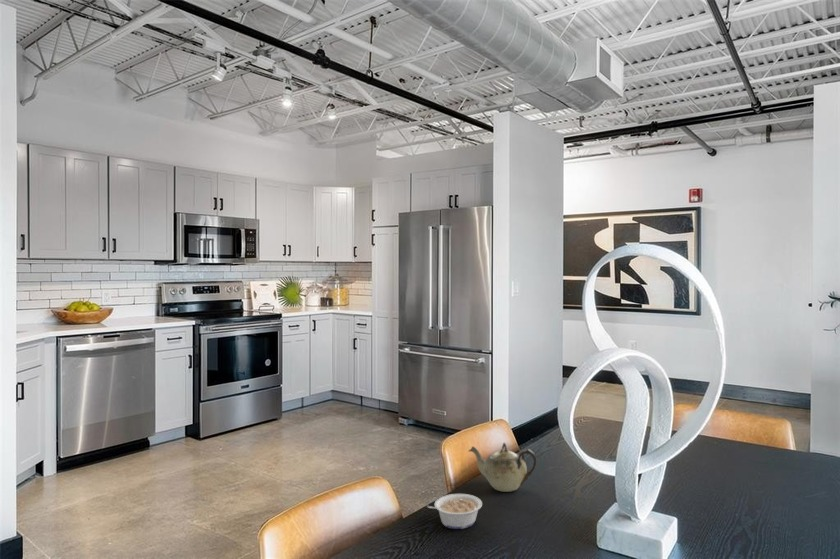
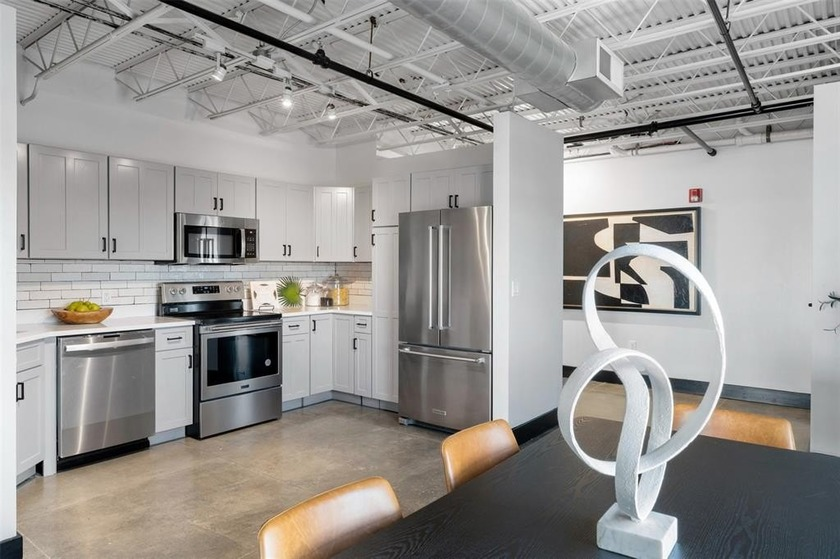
- teapot [468,442,538,493]
- legume [426,493,483,530]
